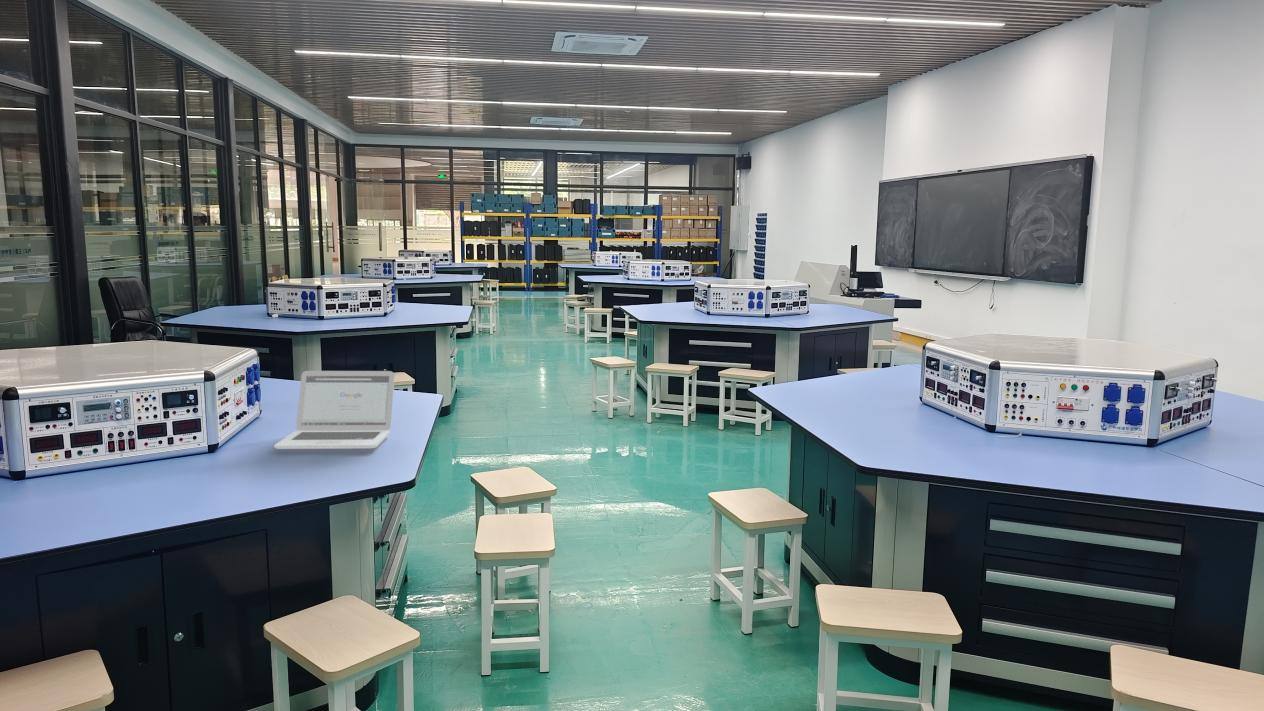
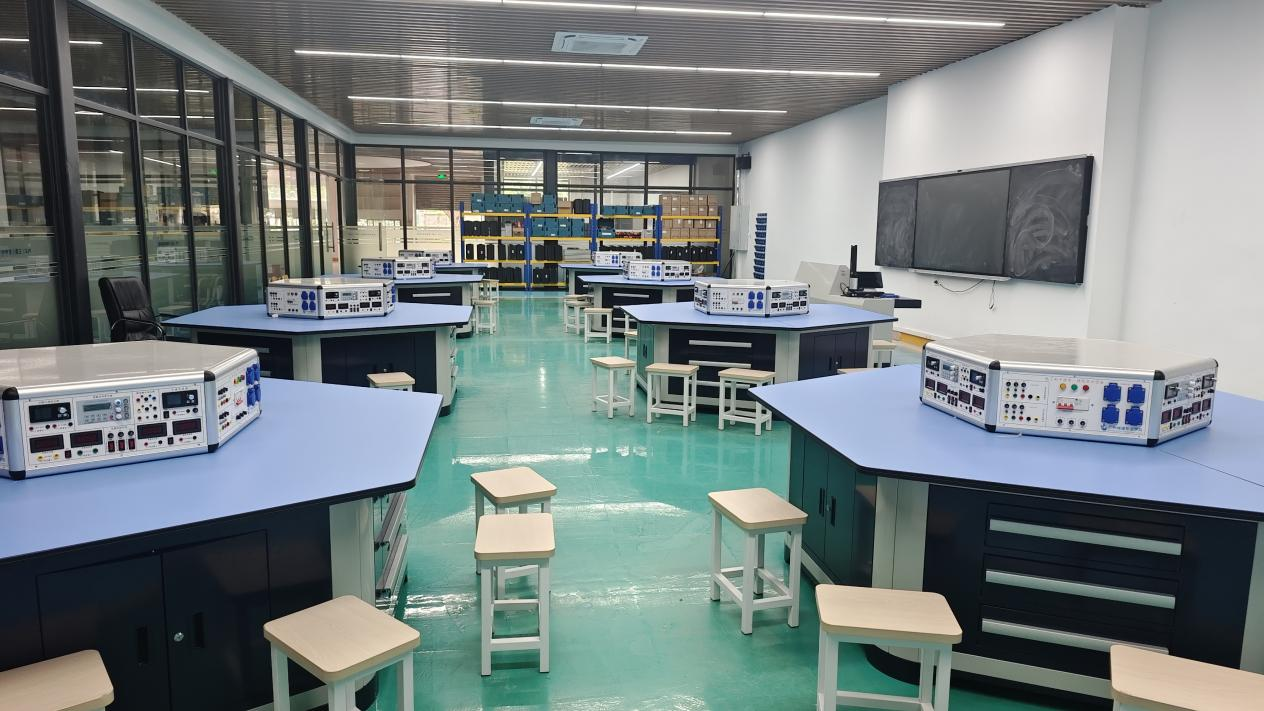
- laptop [273,370,395,450]
